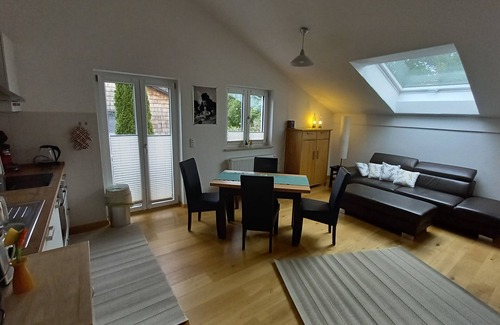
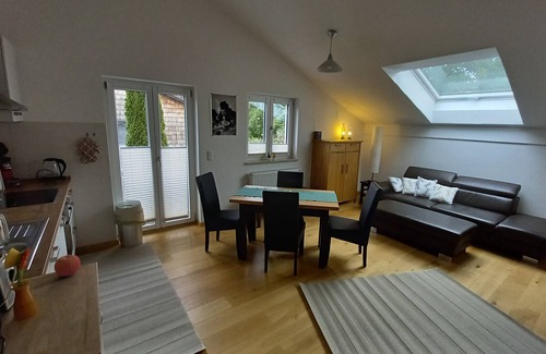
+ apple [54,251,81,278]
